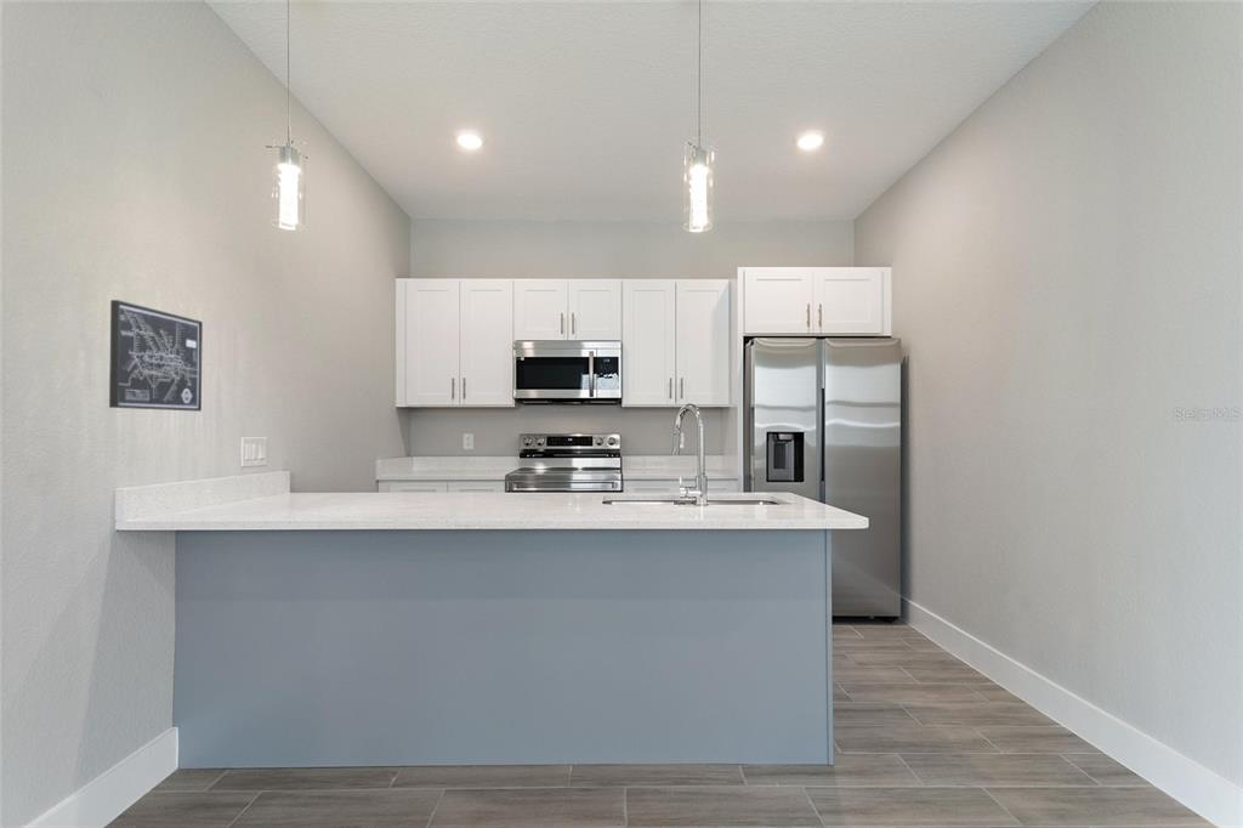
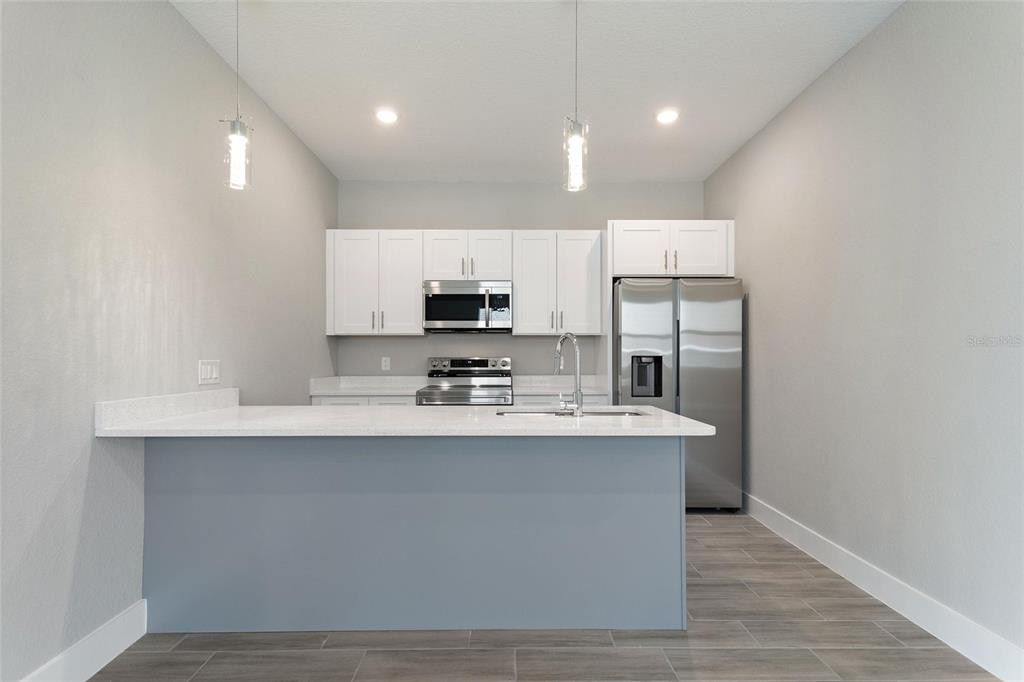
- wall art [108,299,204,413]
